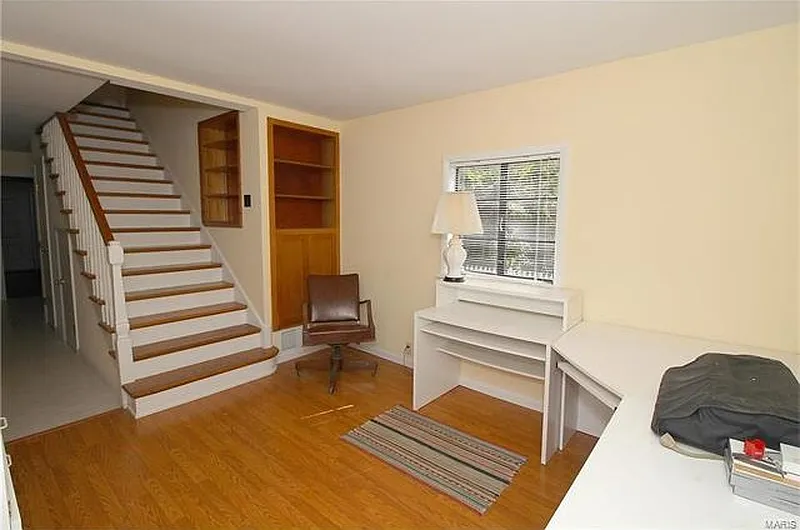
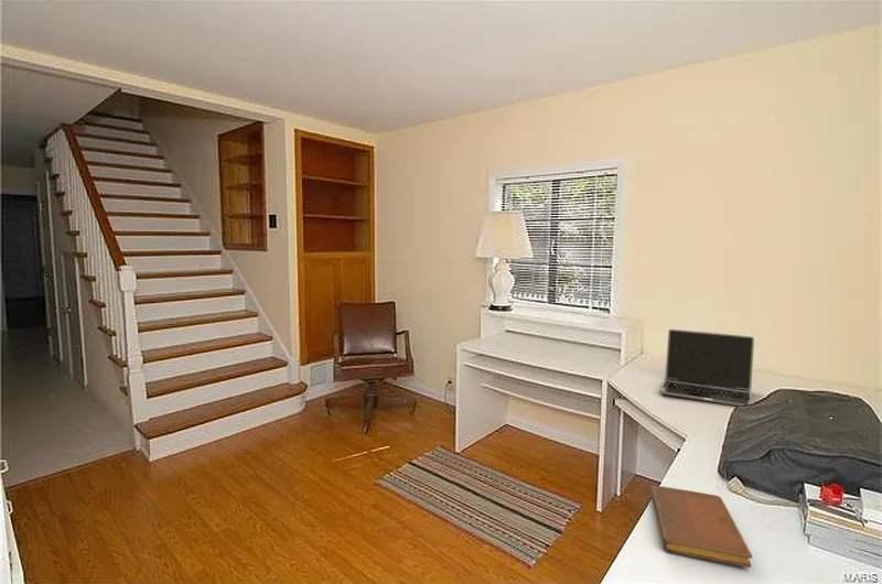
+ notebook [649,485,753,569]
+ laptop [658,328,755,407]
